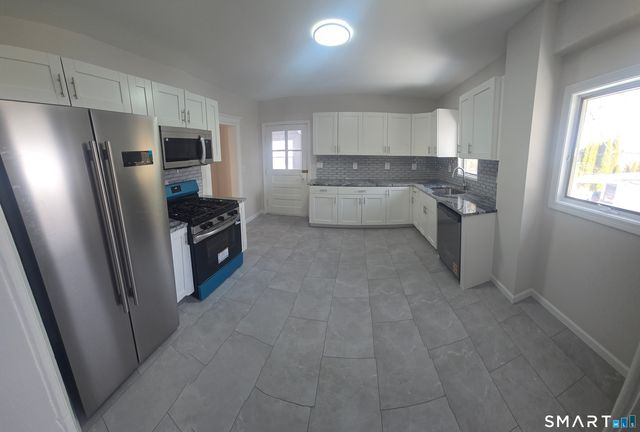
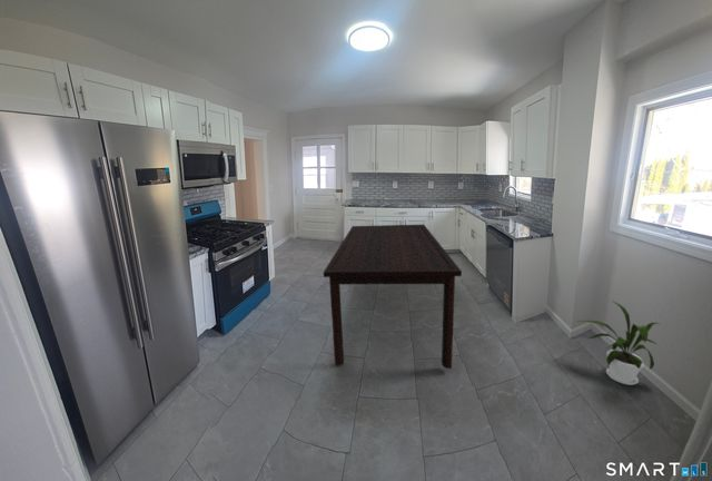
+ house plant [577,300,660,386]
+ dining table [323,224,463,370]
